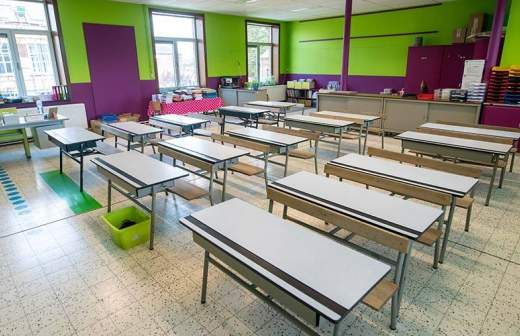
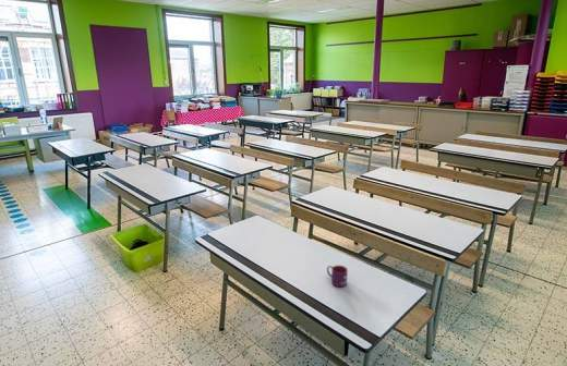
+ mug [326,265,349,288]
